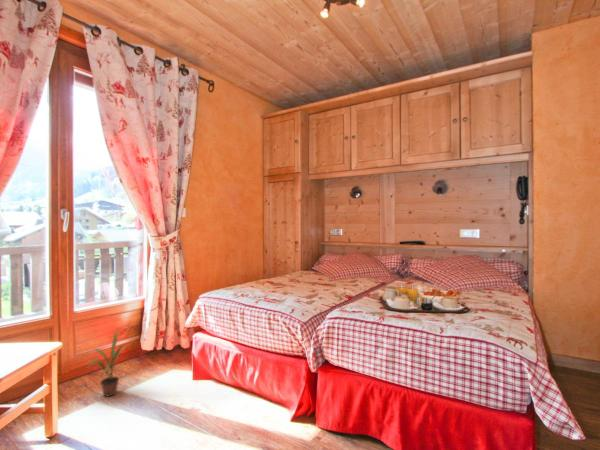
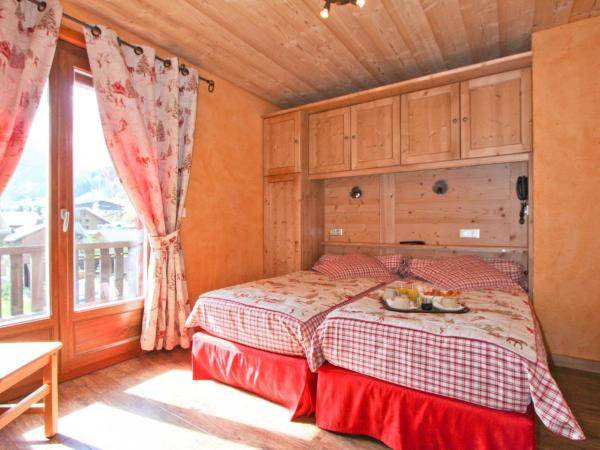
- potted plant [86,331,136,398]
